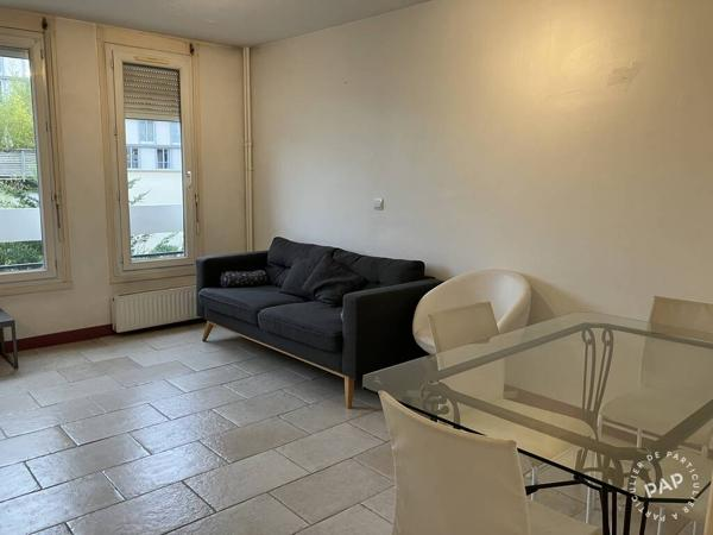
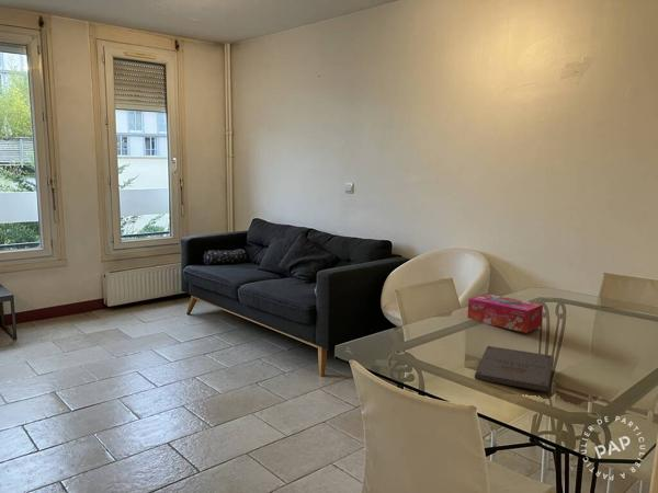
+ tissue box [467,293,544,334]
+ pizza box [474,345,555,392]
